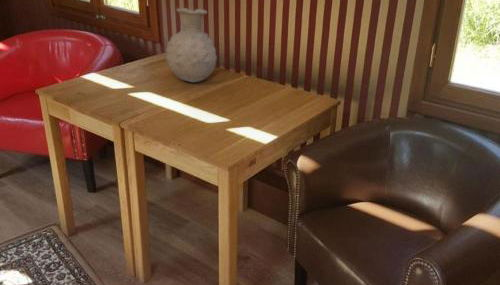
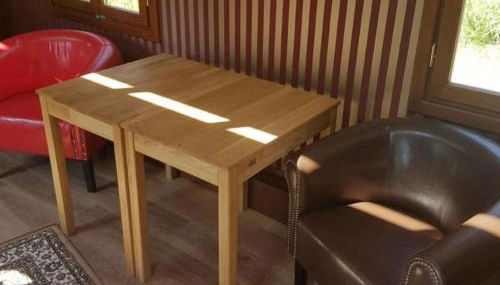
- vase [164,7,218,83]
